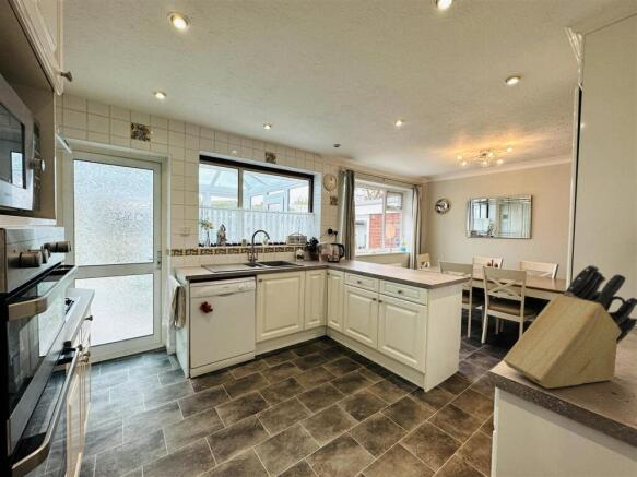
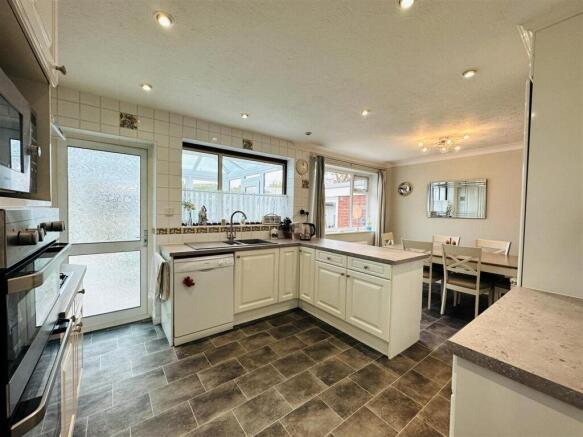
- knife block [502,264,637,390]
